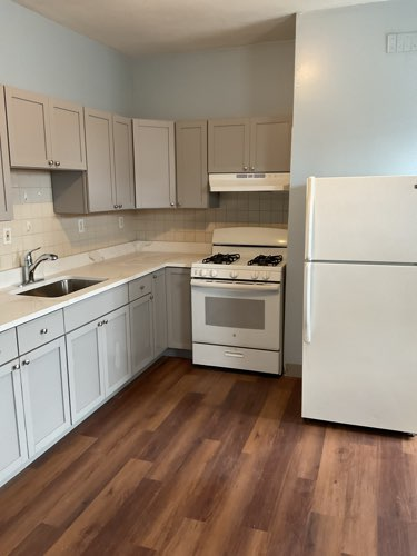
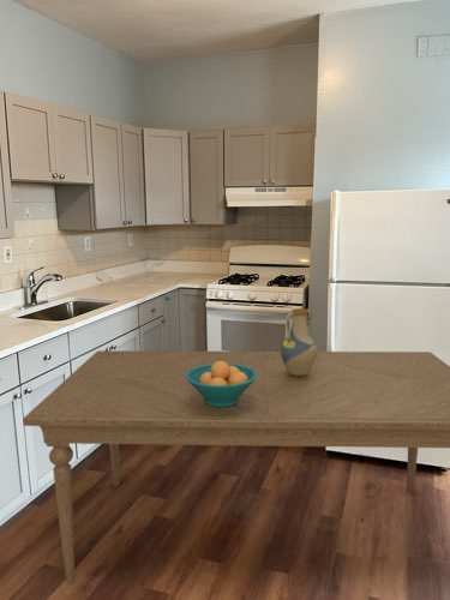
+ dining table [22,349,450,584]
+ fruit bowl [185,361,257,407]
+ vase [280,307,318,376]
